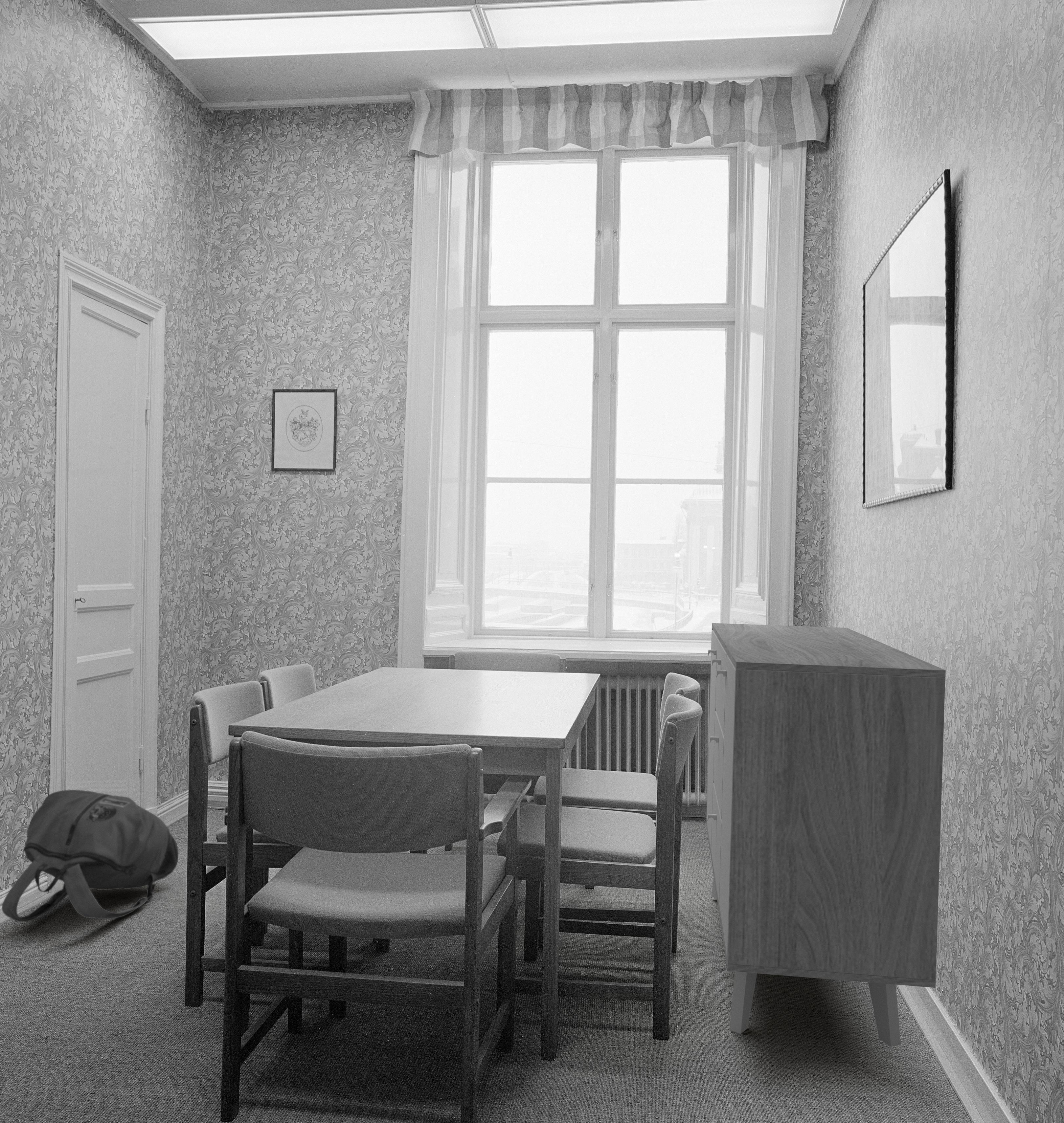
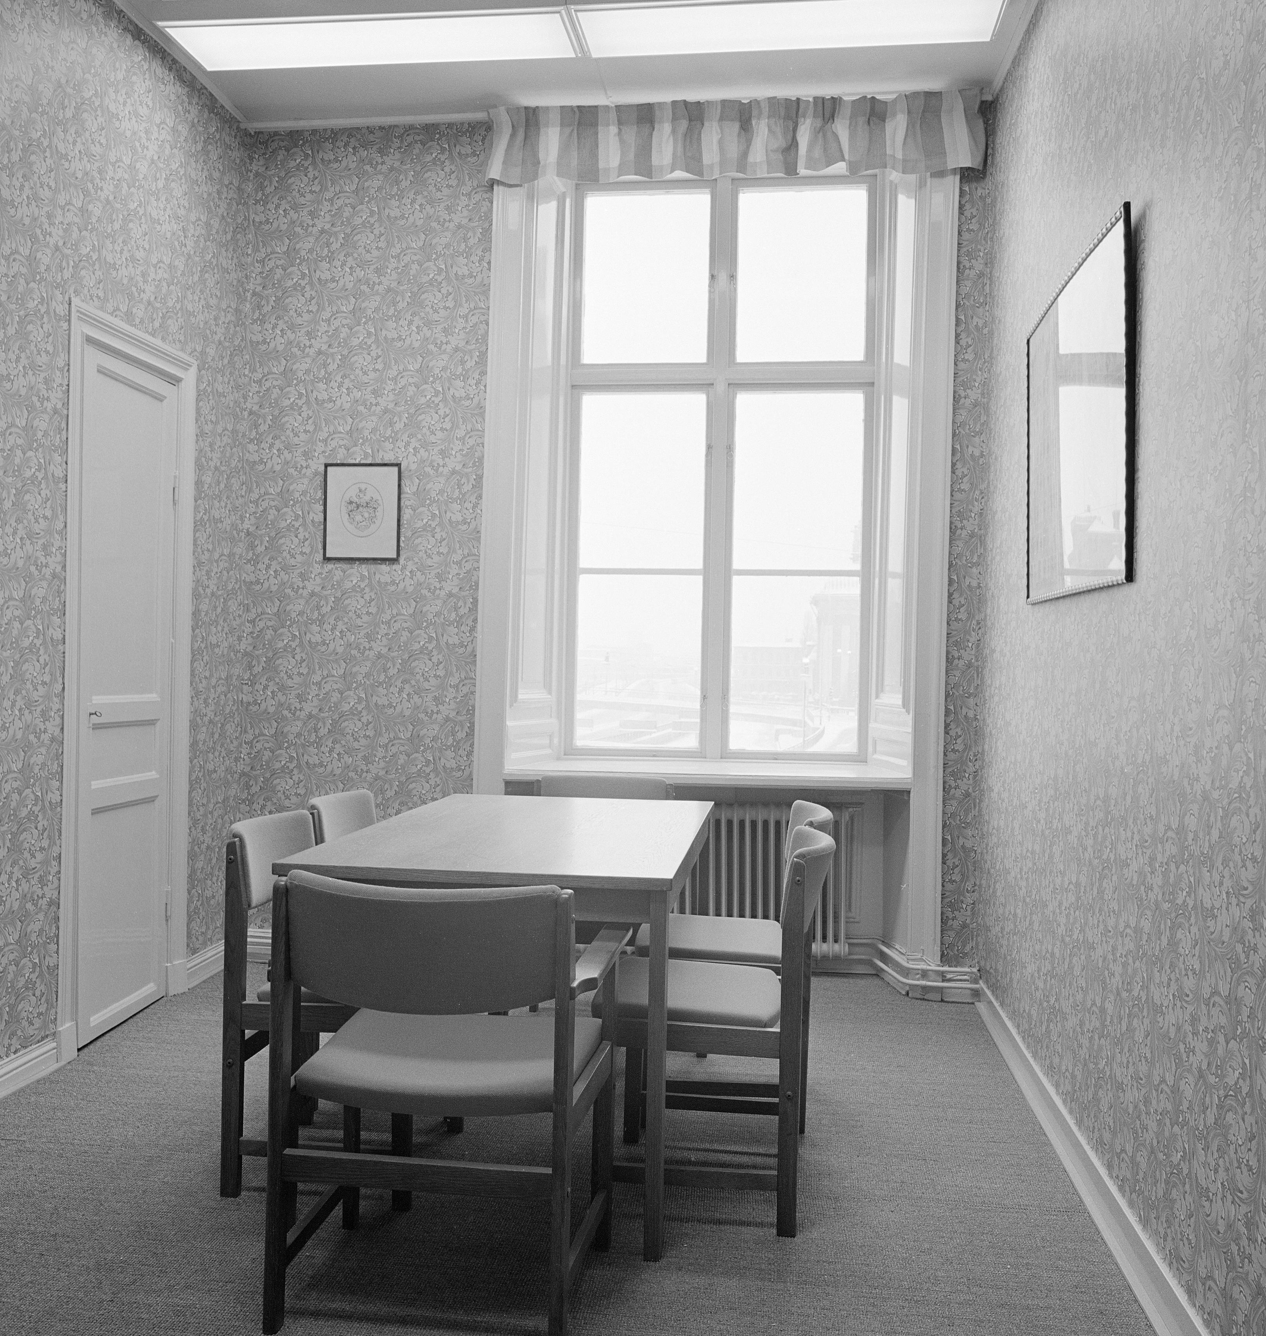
- sideboard [706,623,946,1047]
- backpack [1,789,179,922]
